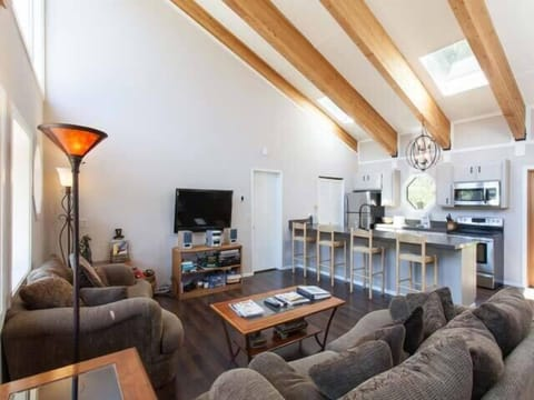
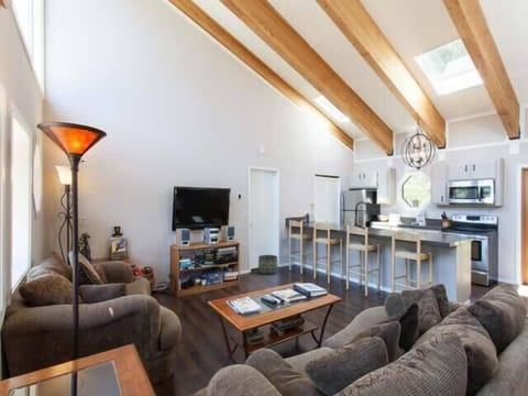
+ basket [257,254,278,275]
